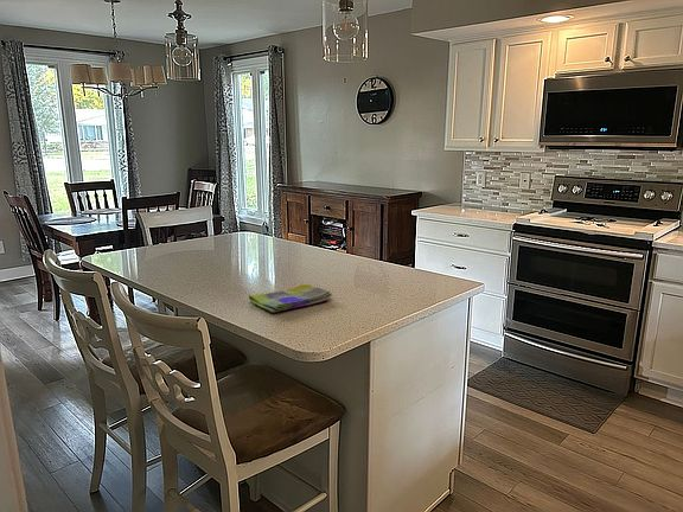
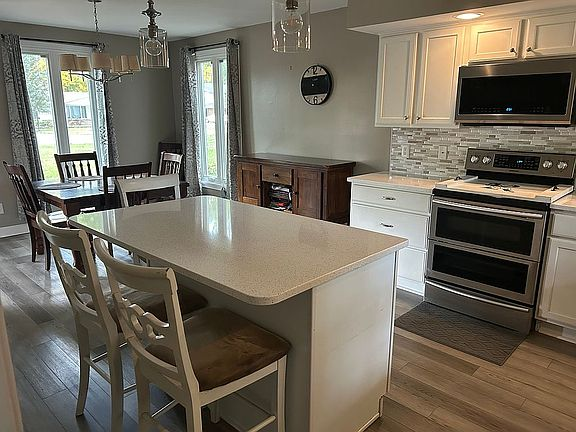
- dish towel [248,283,333,314]
